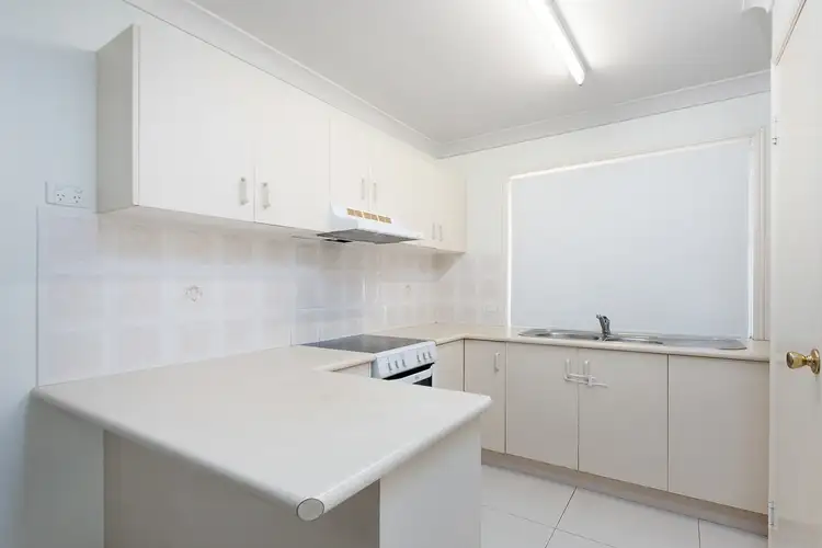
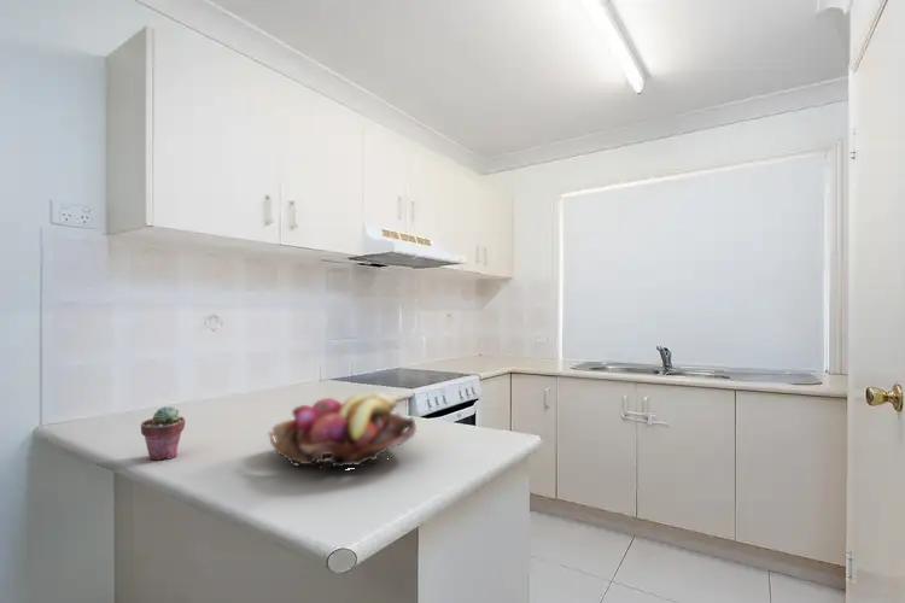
+ fruit basket [268,392,418,472]
+ potted succulent [140,405,186,461]
